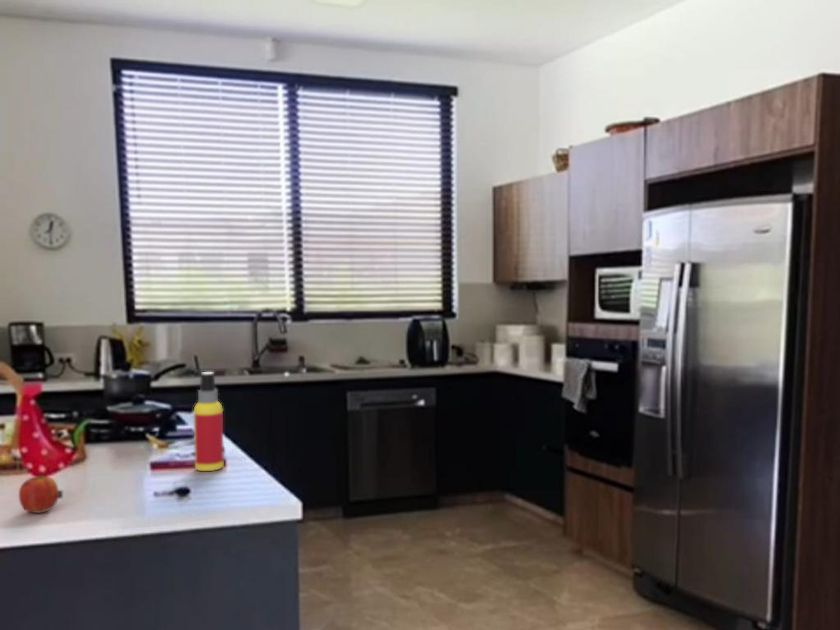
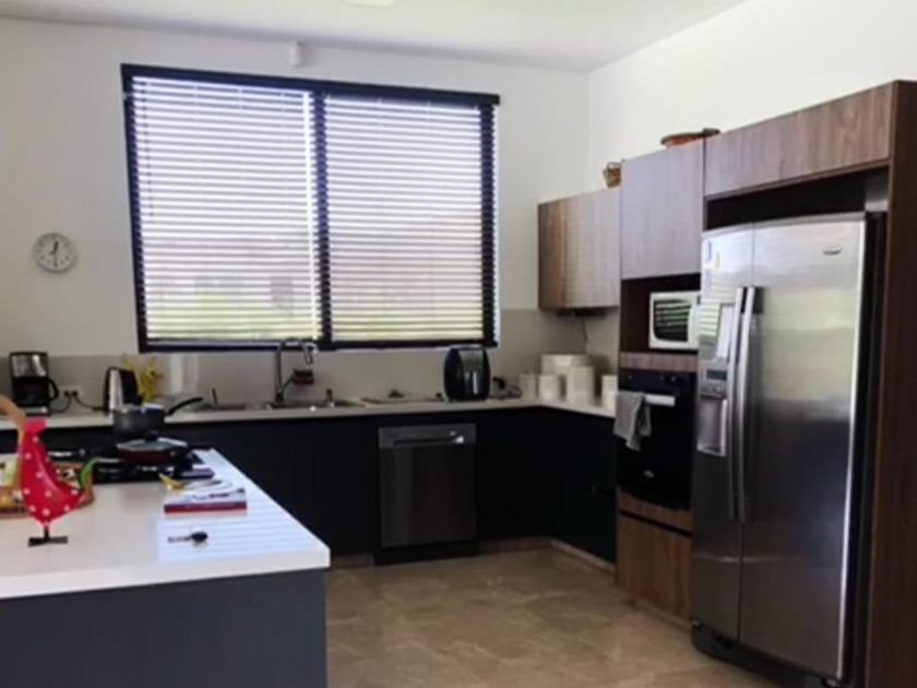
- fruit [18,473,60,514]
- spray bottle [193,371,225,472]
